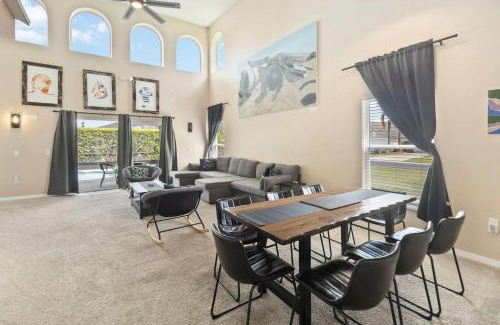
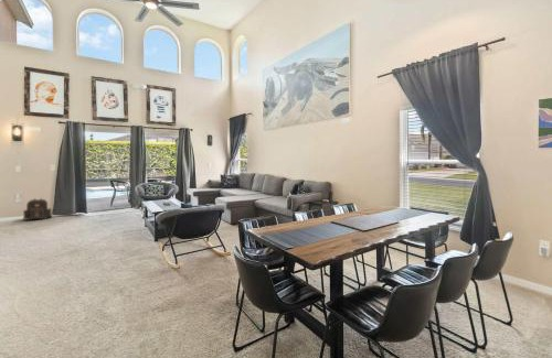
+ backpack [22,197,53,221]
